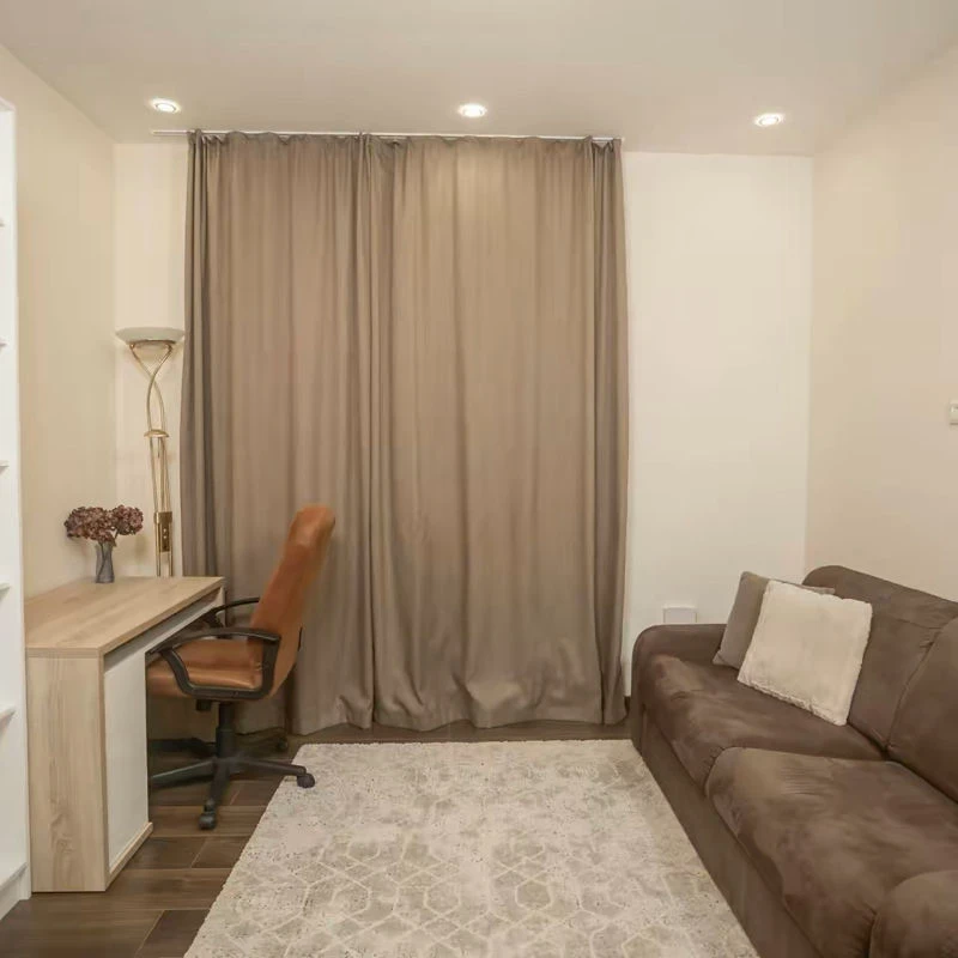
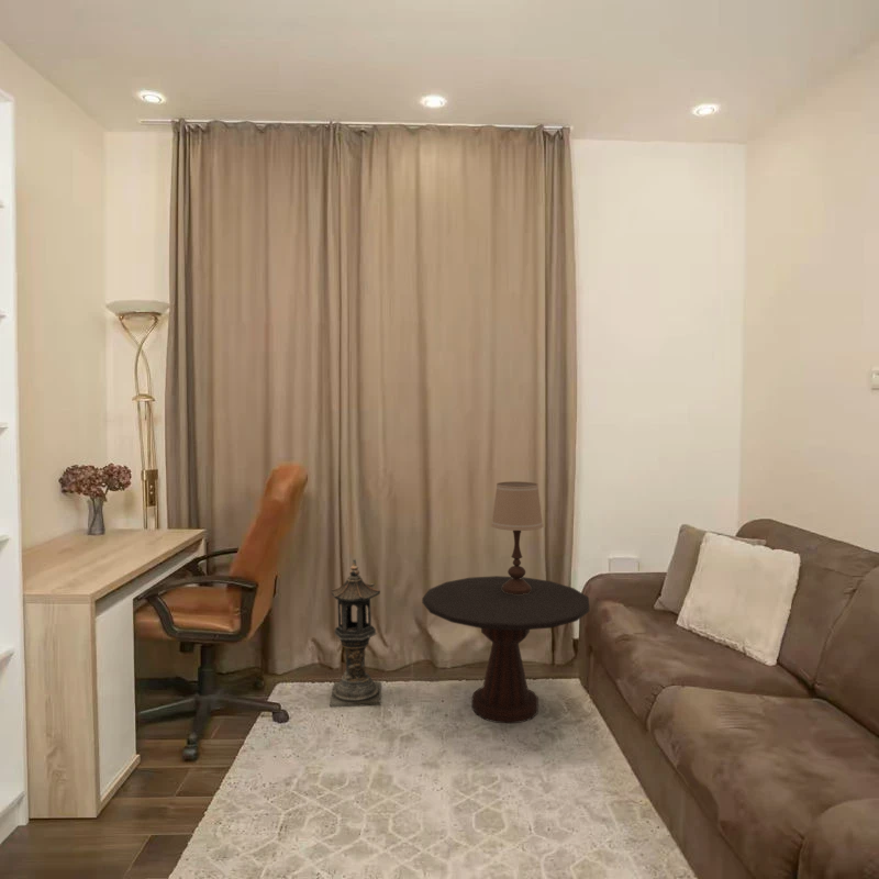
+ side table [421,575,590,724]
+ lantern [329,558,382,708]
+ table lamp [490,480,544,594]
